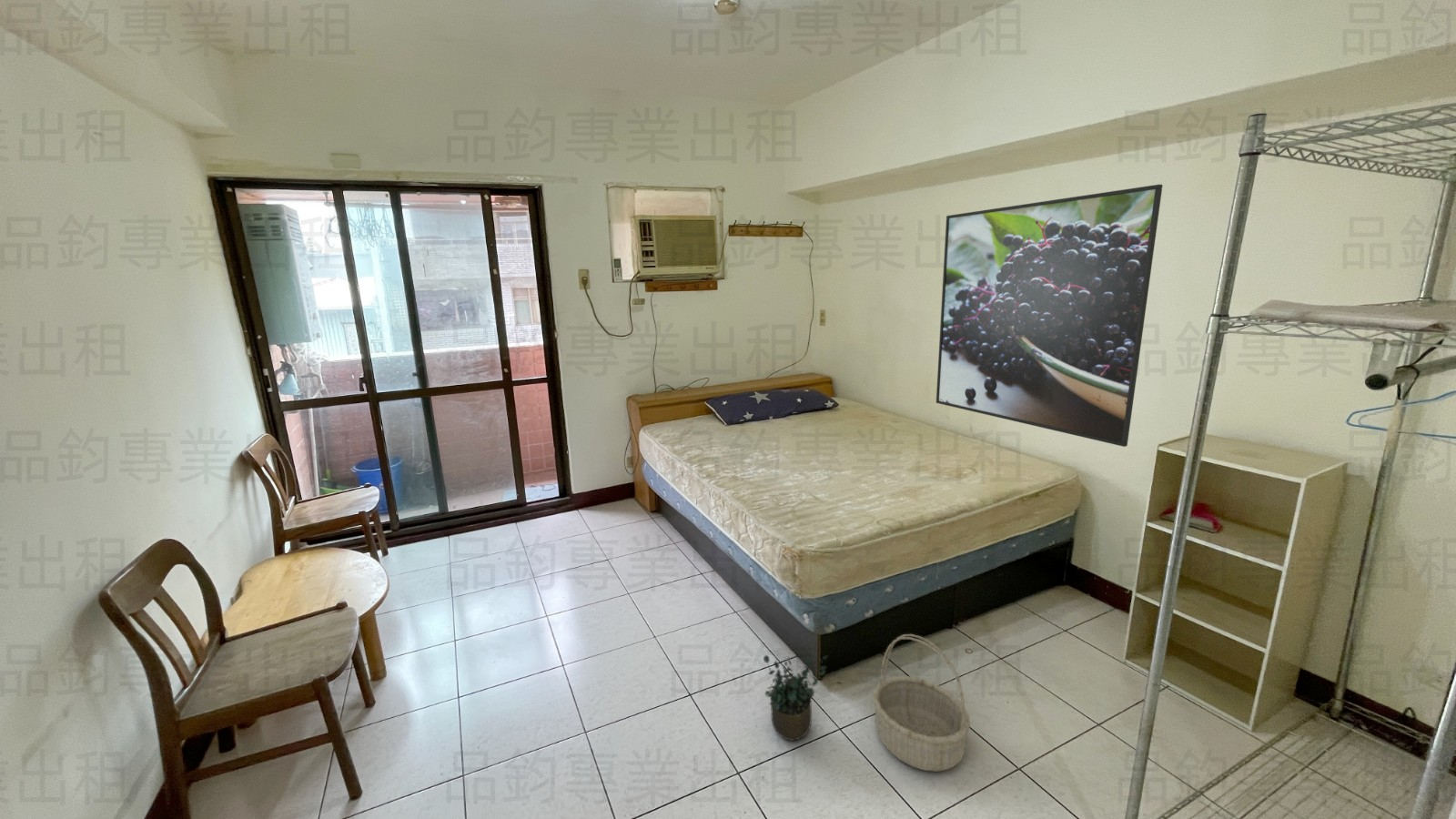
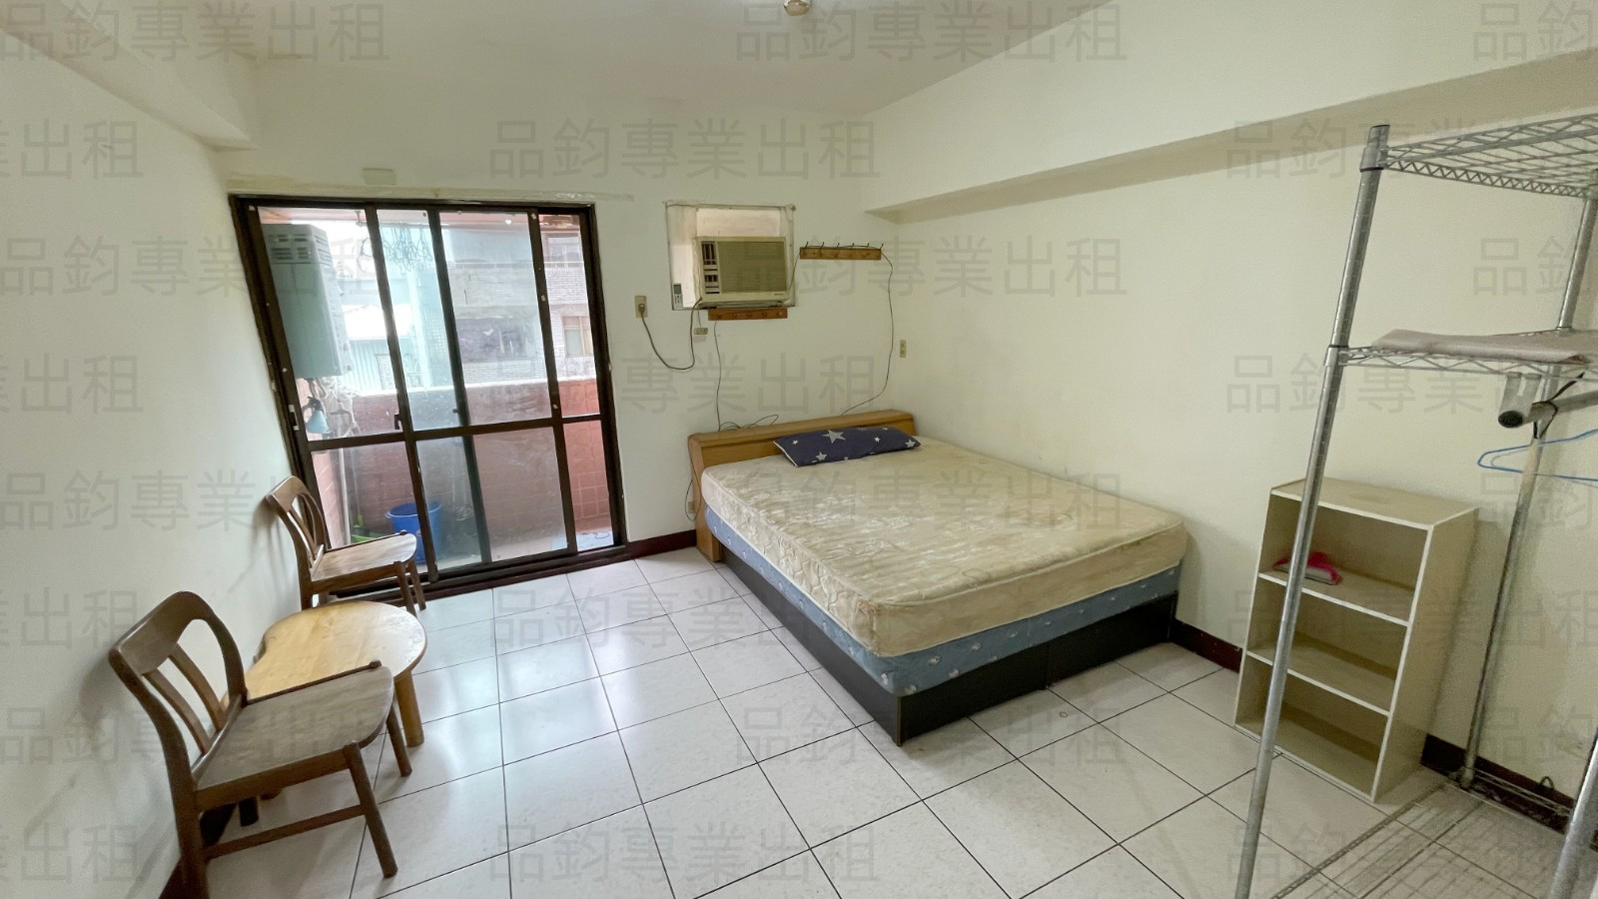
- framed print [935,184,1164,448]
- basket [872,633,971,773]
- potted plant [763,654,829,742]
